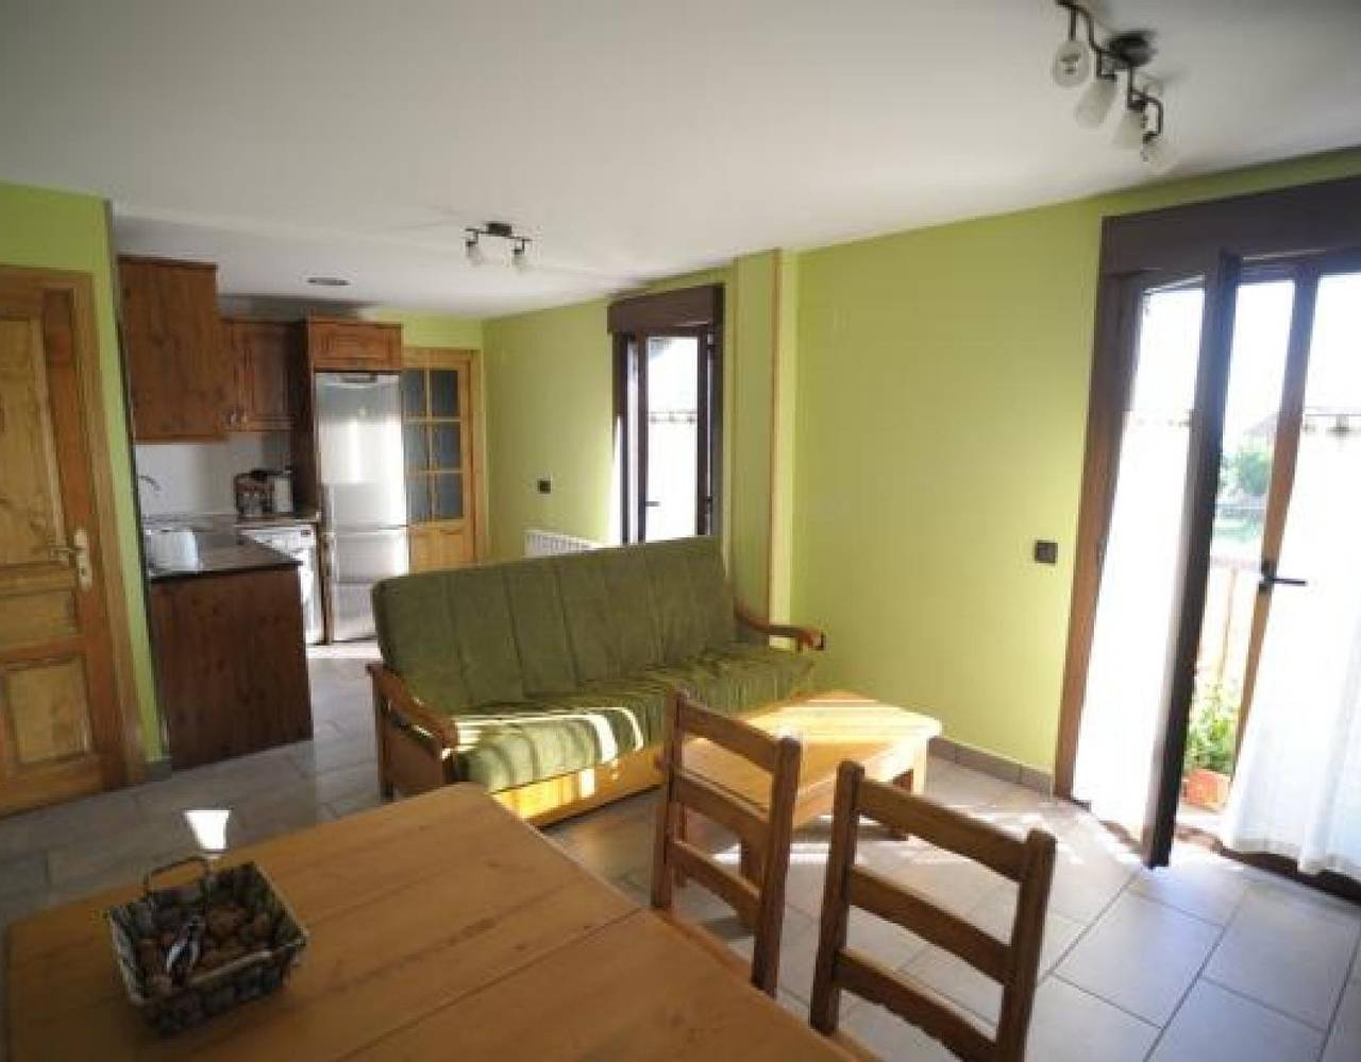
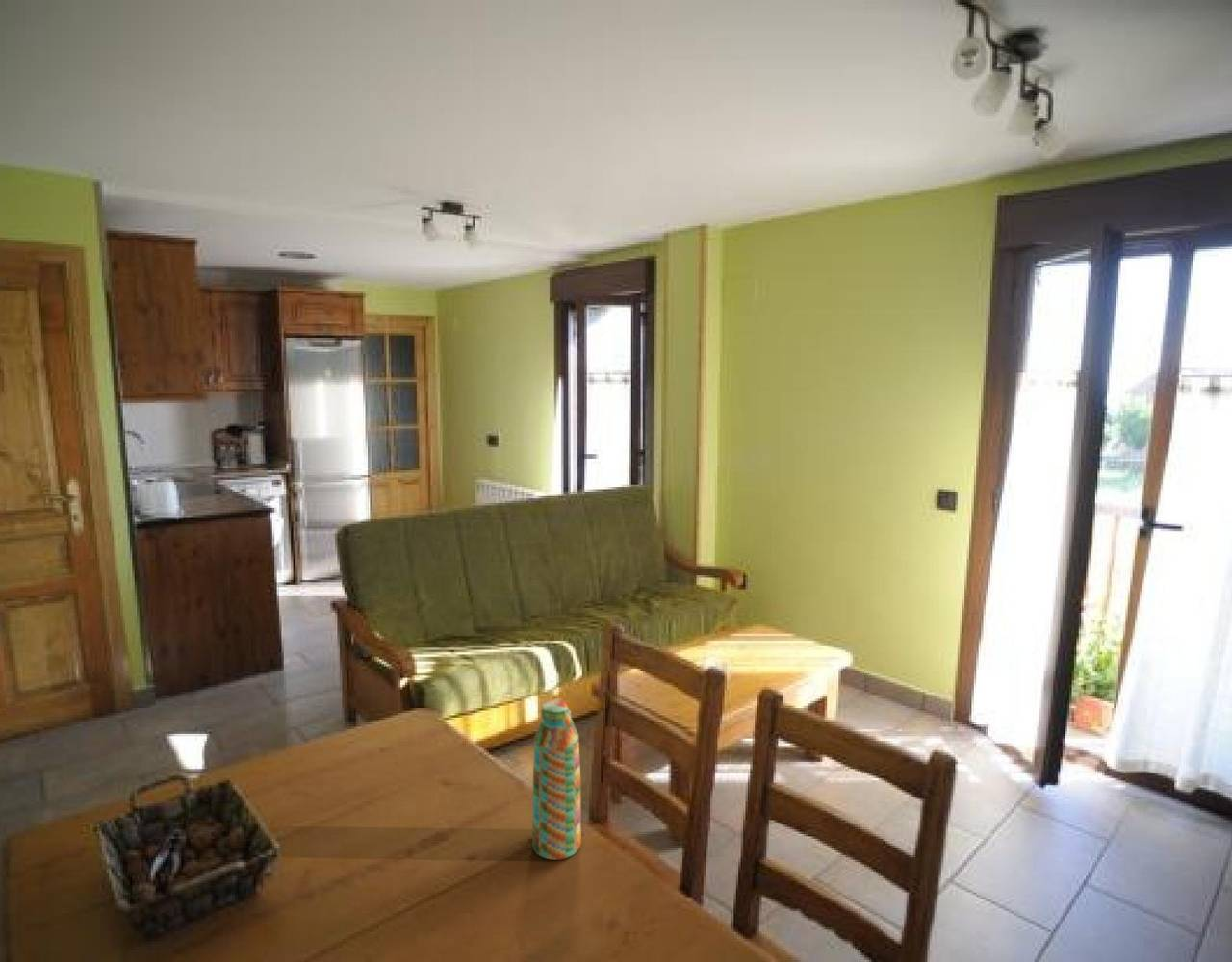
+ water bottle [532,698,581,861]
